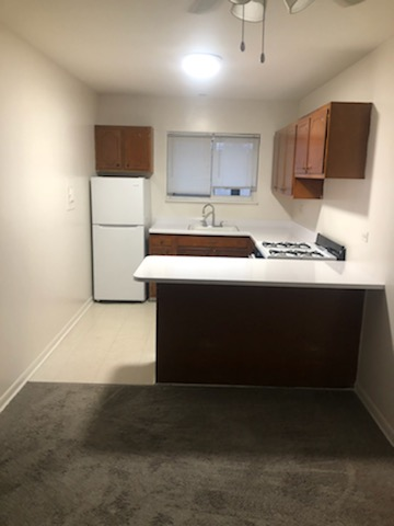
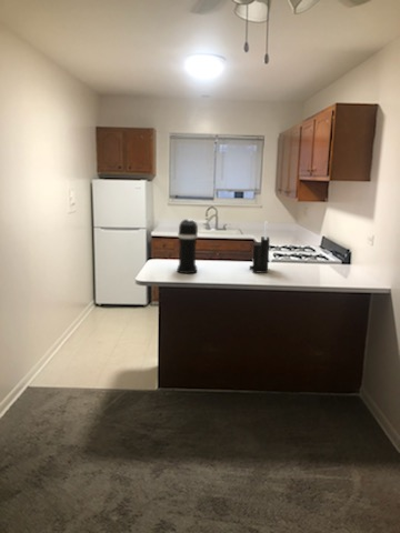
+ coffee maker [176,218,199,274]
+ knife block [249,220,271,274]
